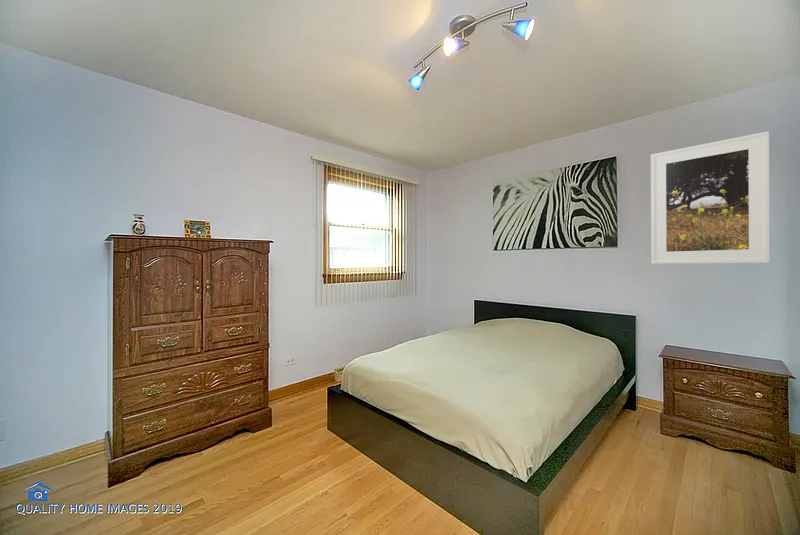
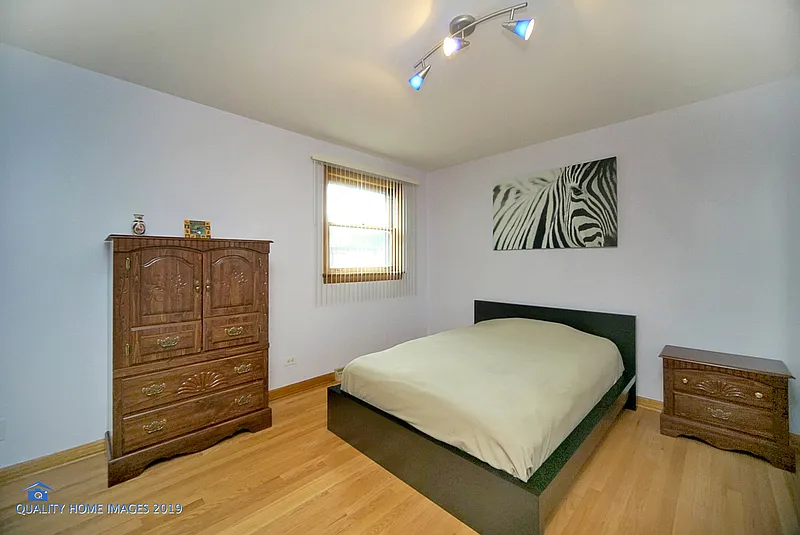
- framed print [650,130,771,265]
